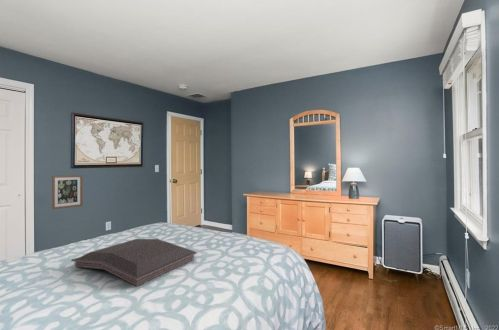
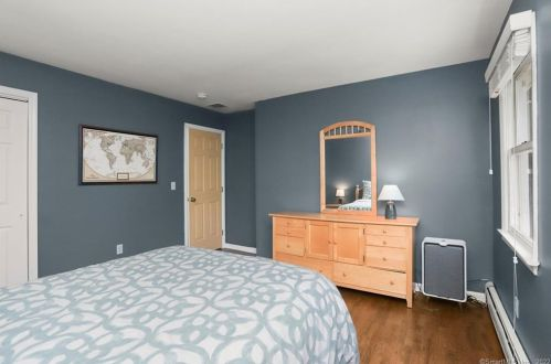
- wall art [51,174,83,210]
- serving tray [70,238,198,287]
